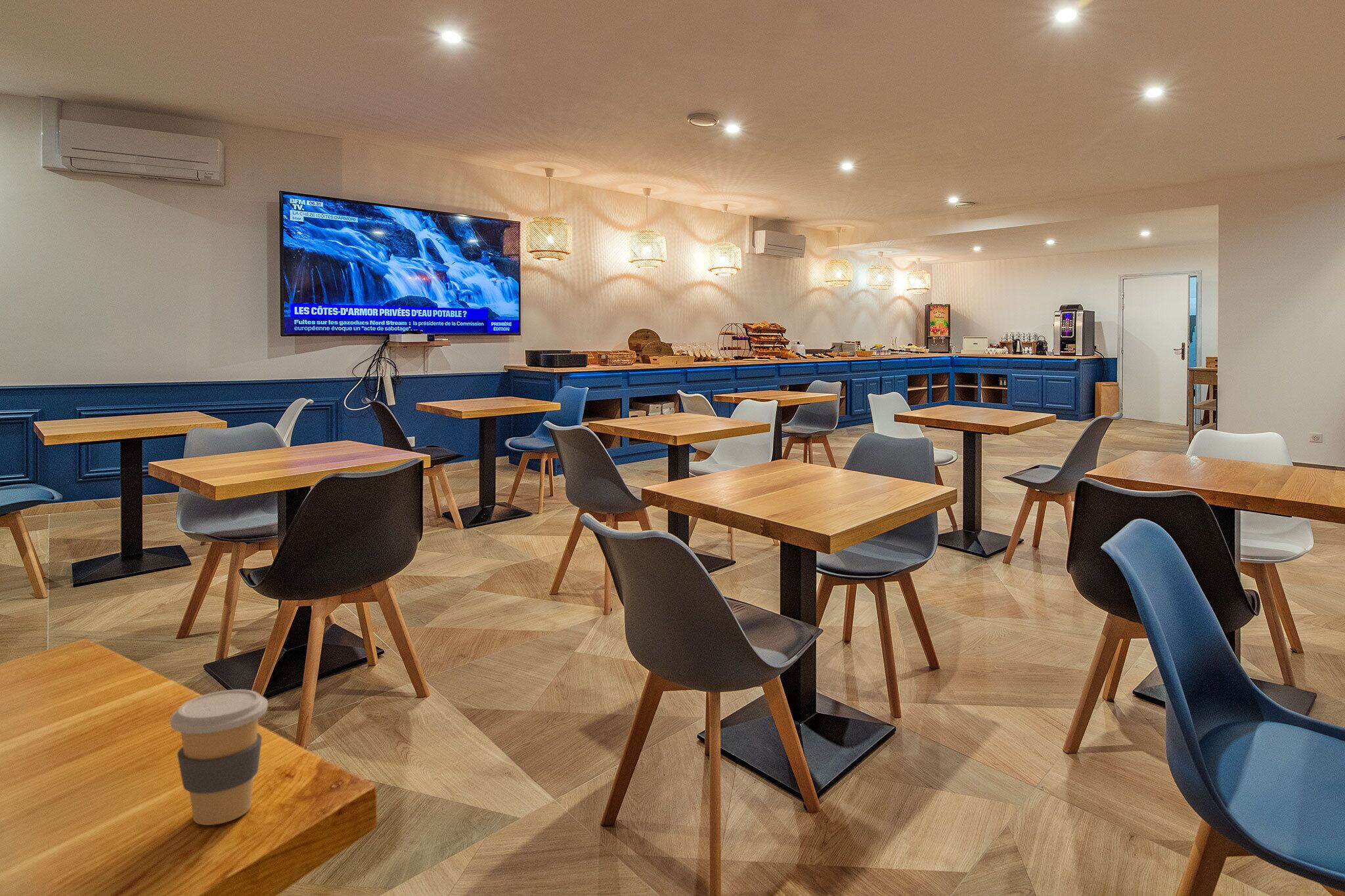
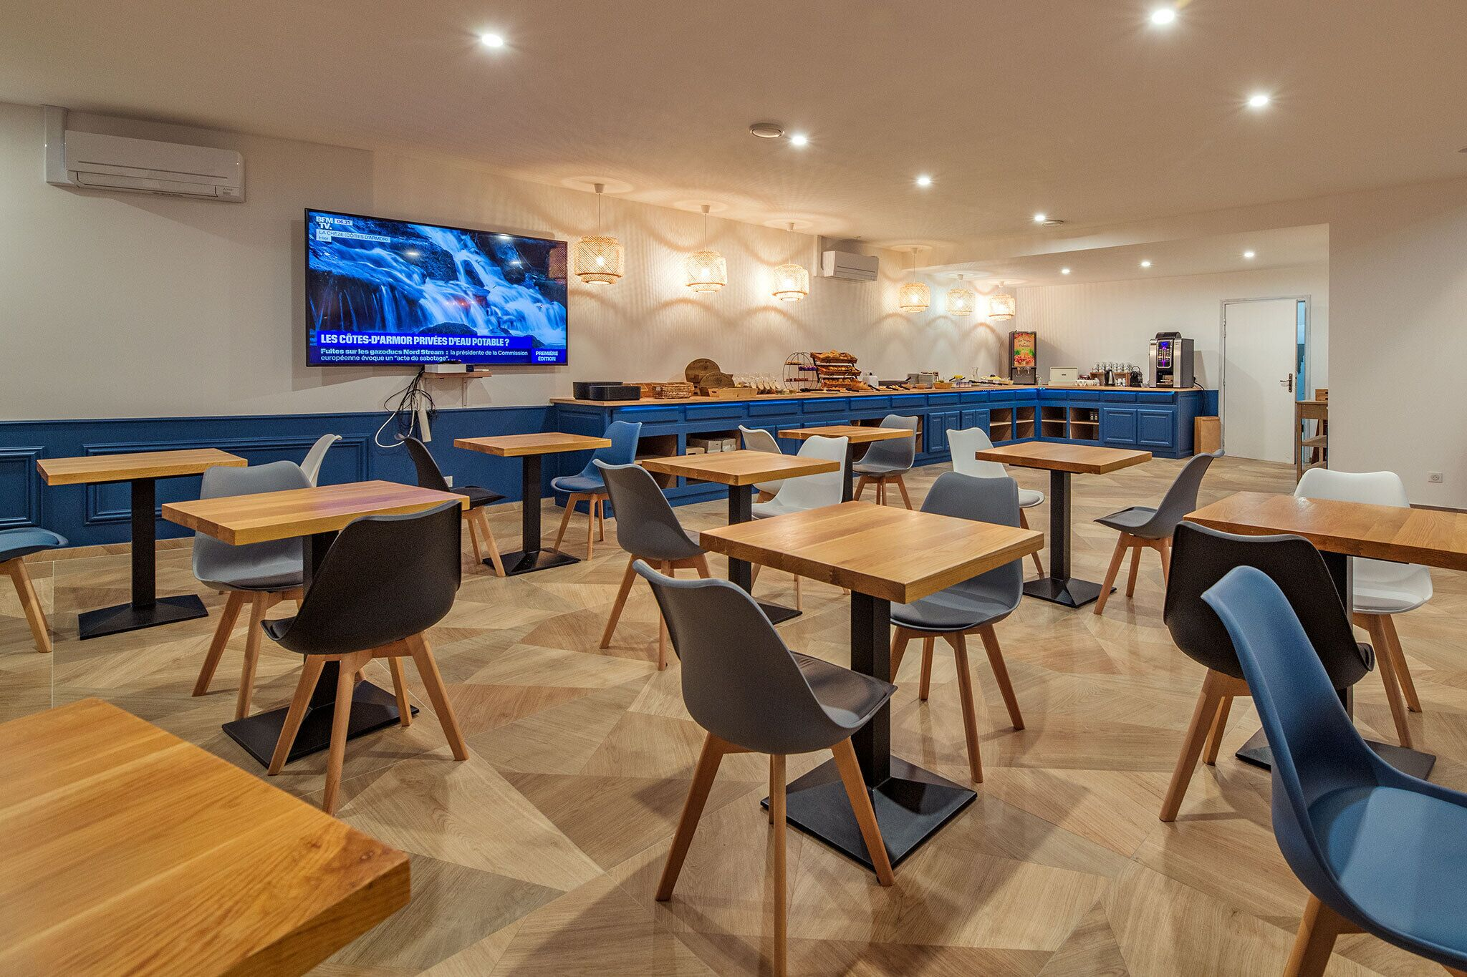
- coffee cup [169,689,269,826]
